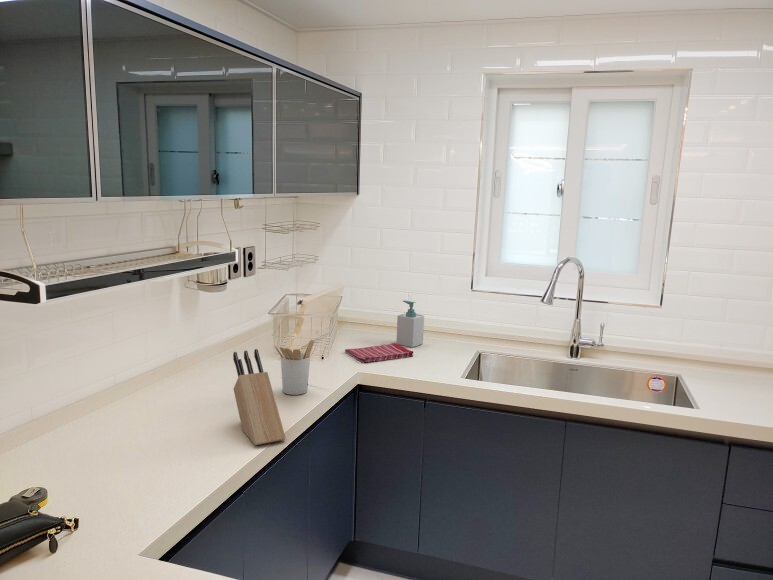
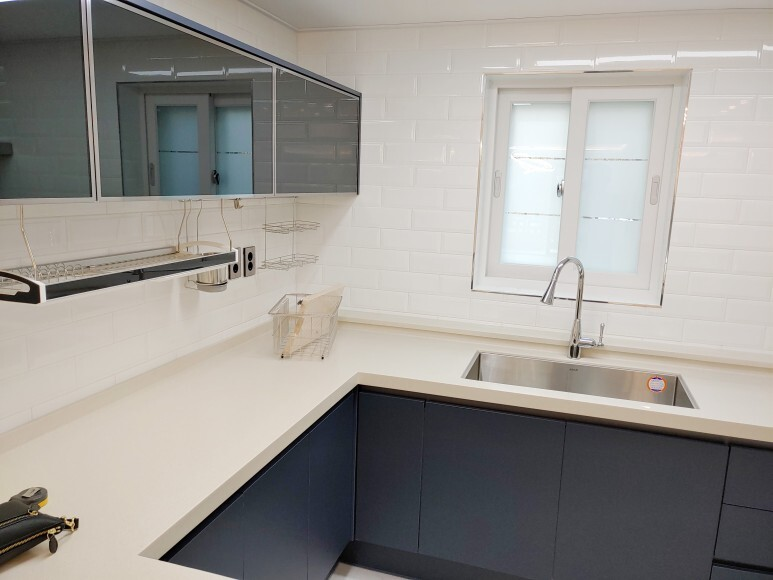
- knife block [232,348,286,446]
- soap bottle [395,299,425,348]
- dish towel [344,342,414,364]
- utensil holder [274,339,315,396]
